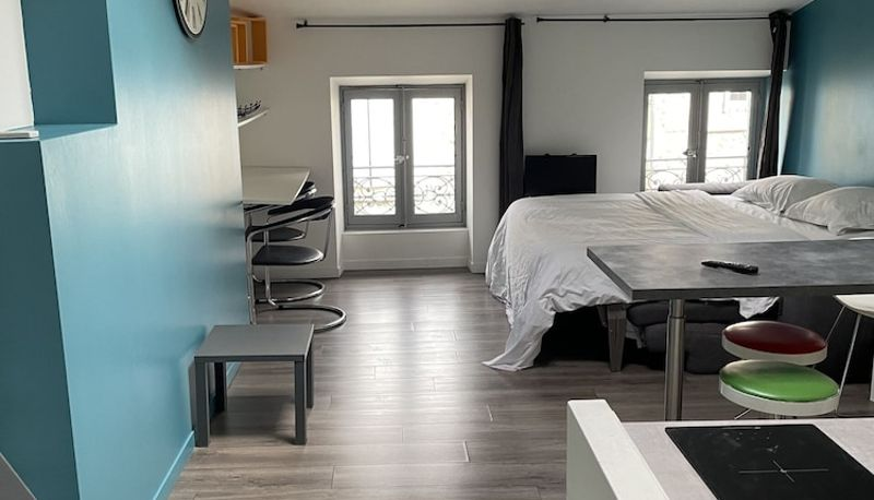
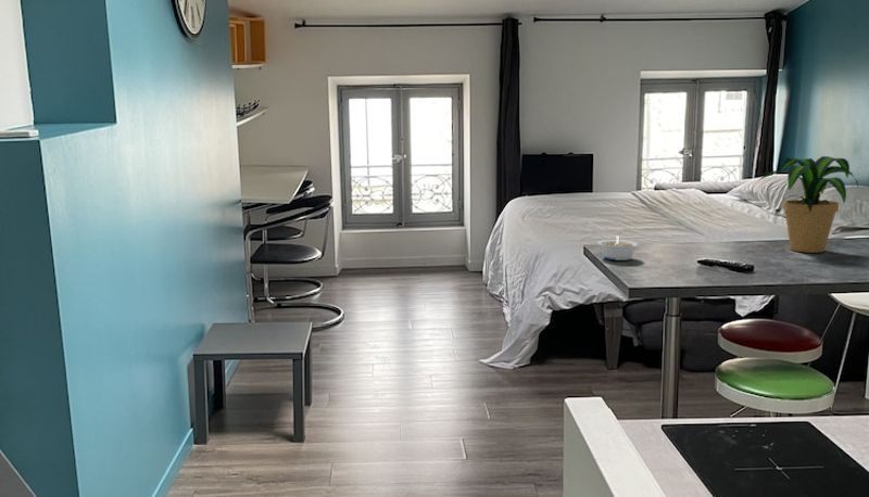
+ legume [596,234,639,262]
+ potted plant [753,155,859,254]
